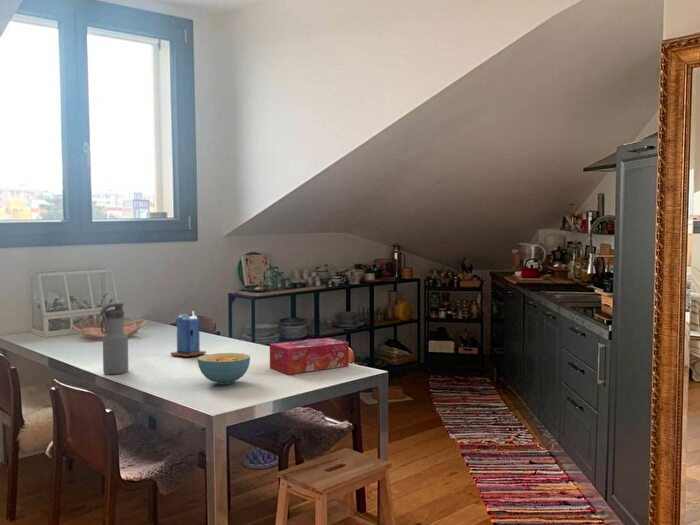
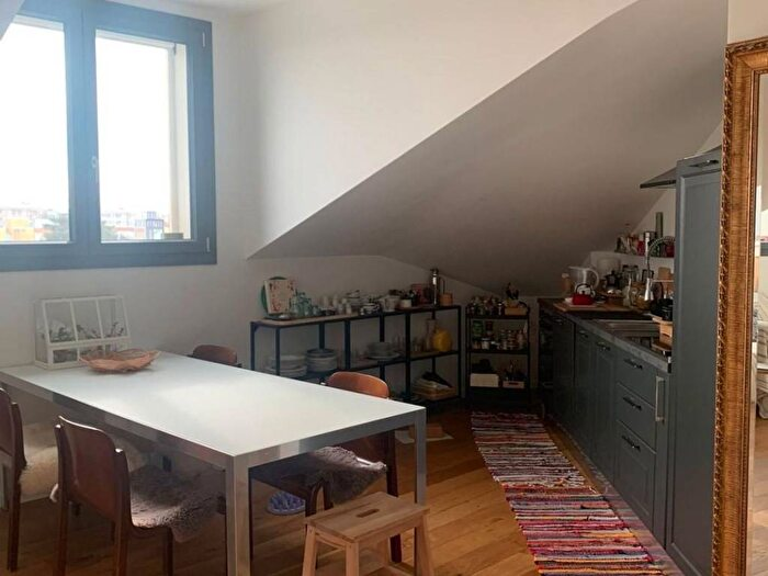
- candle [170,310,207,358]
- water bottle [99,302,129,375]
- cereal bowl [197,352,251,386]
- tissue box [269,337,350,375]
